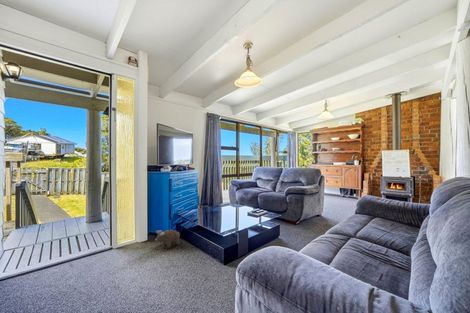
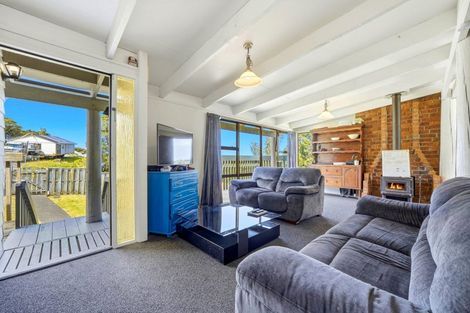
- plush toy [154,228,181,249]
